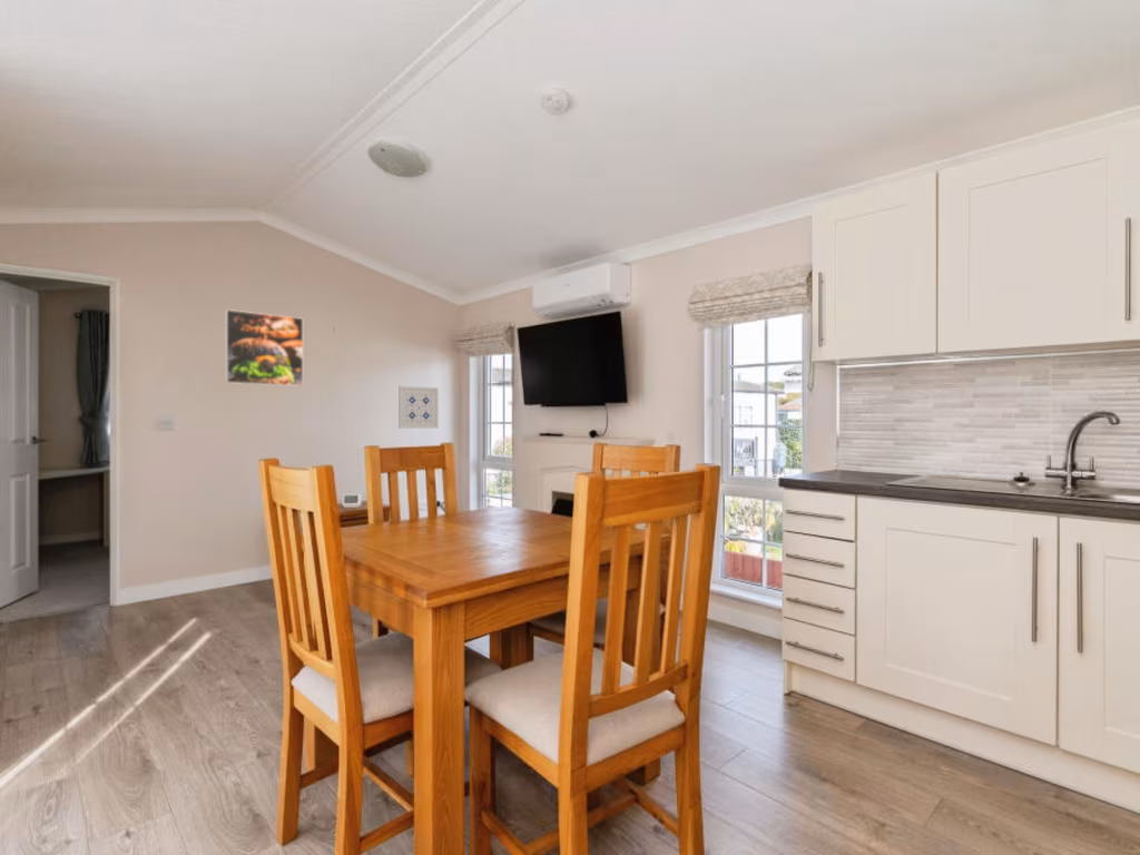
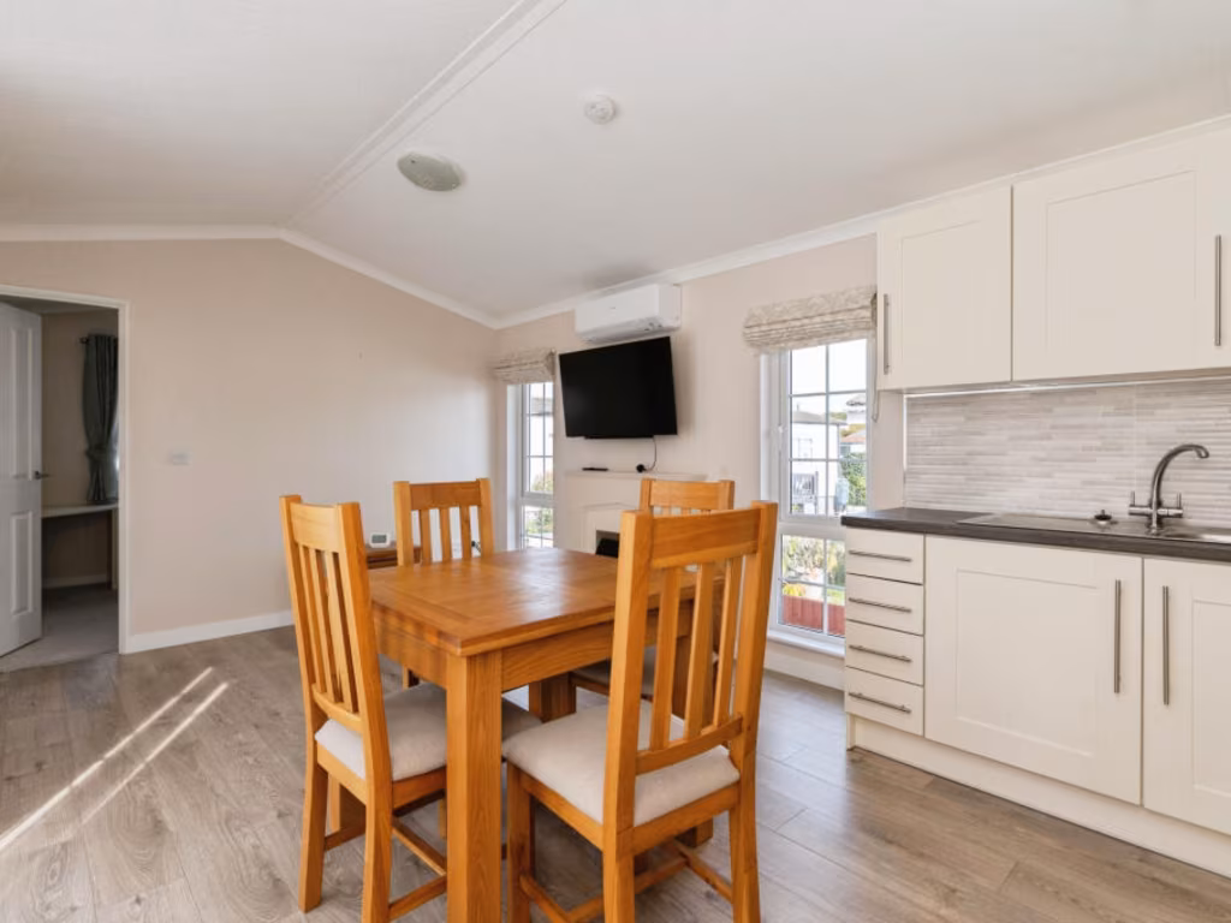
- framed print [225,308,304,387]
- wall art [397,385,440,430]
